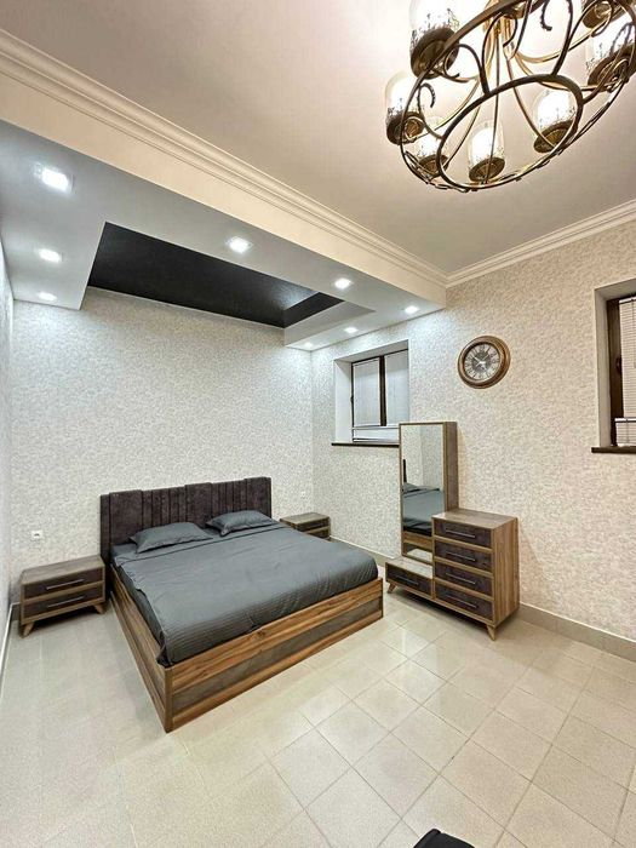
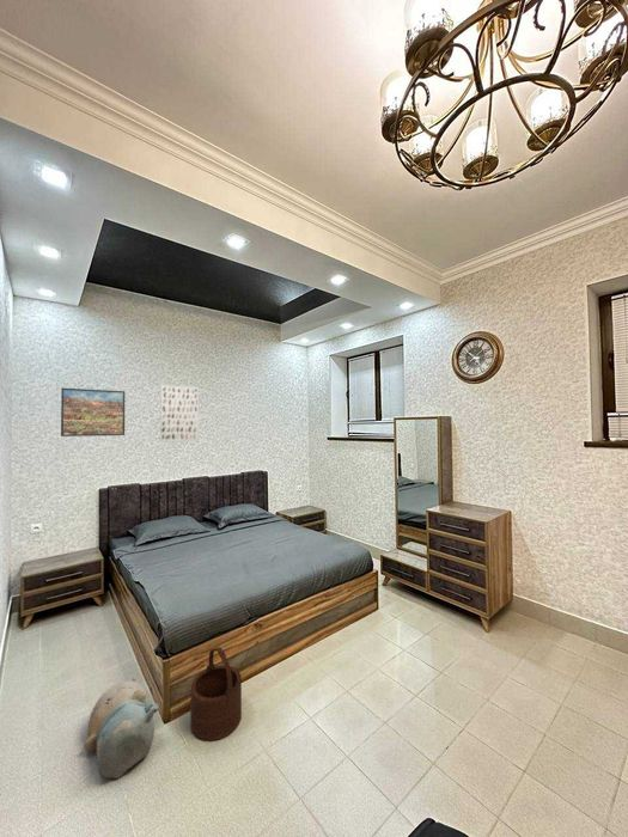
+ wooden bucket [189,646,243,743]
+ plush toy [84,677,160,780]
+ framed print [60,387,126,438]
+ wall art [159,384,200,444]
